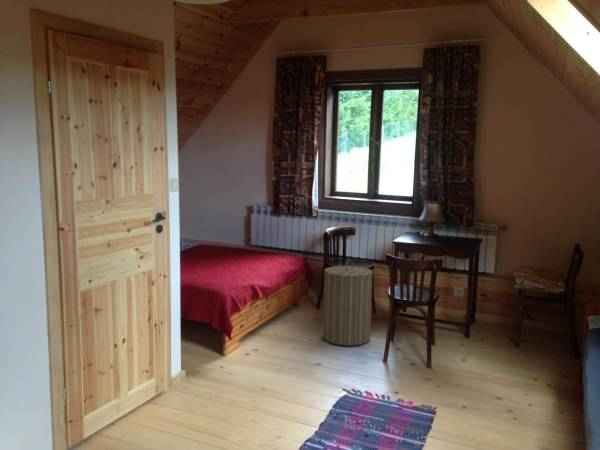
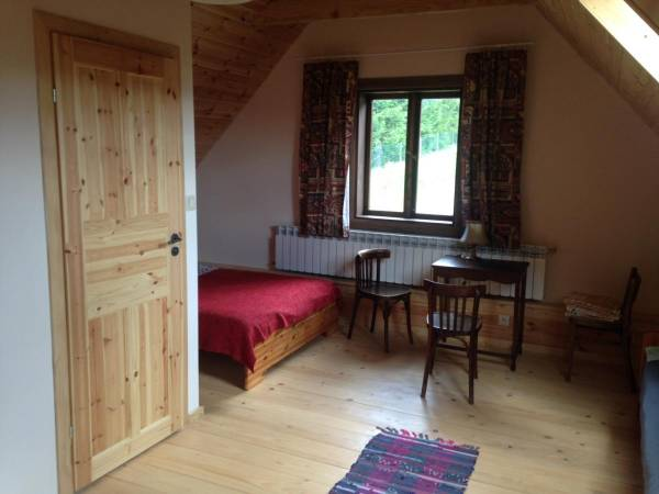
- laundry hamper [322,258,374,347]
